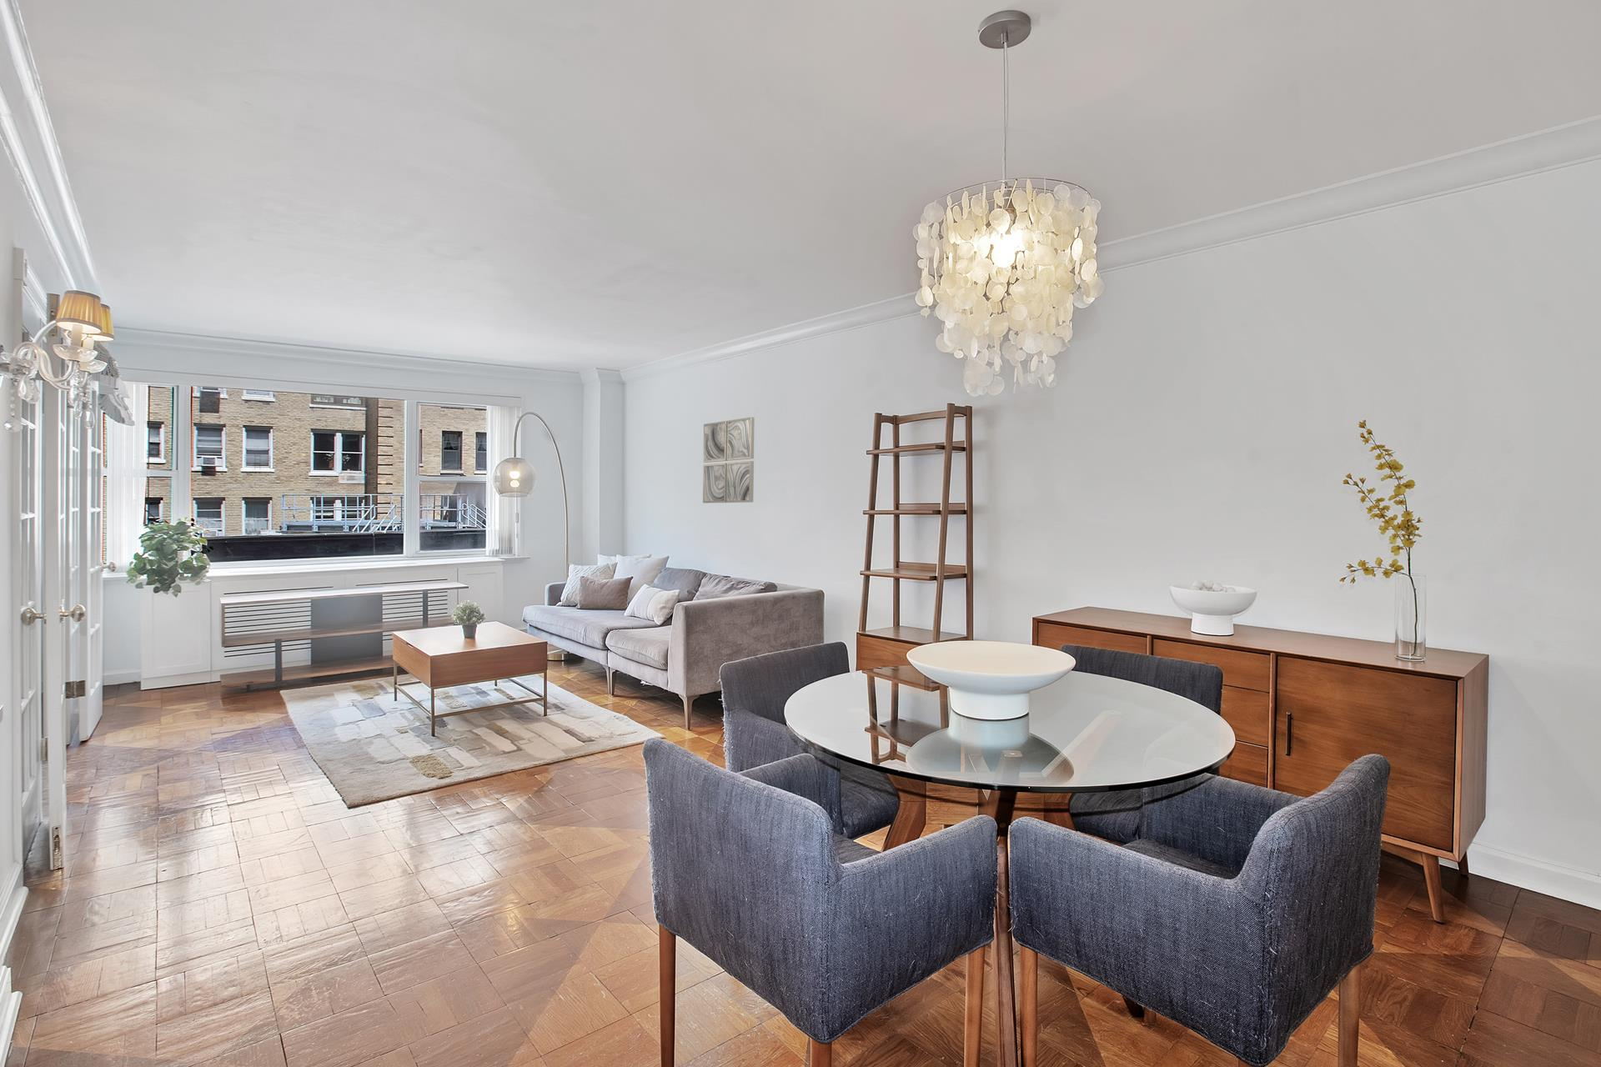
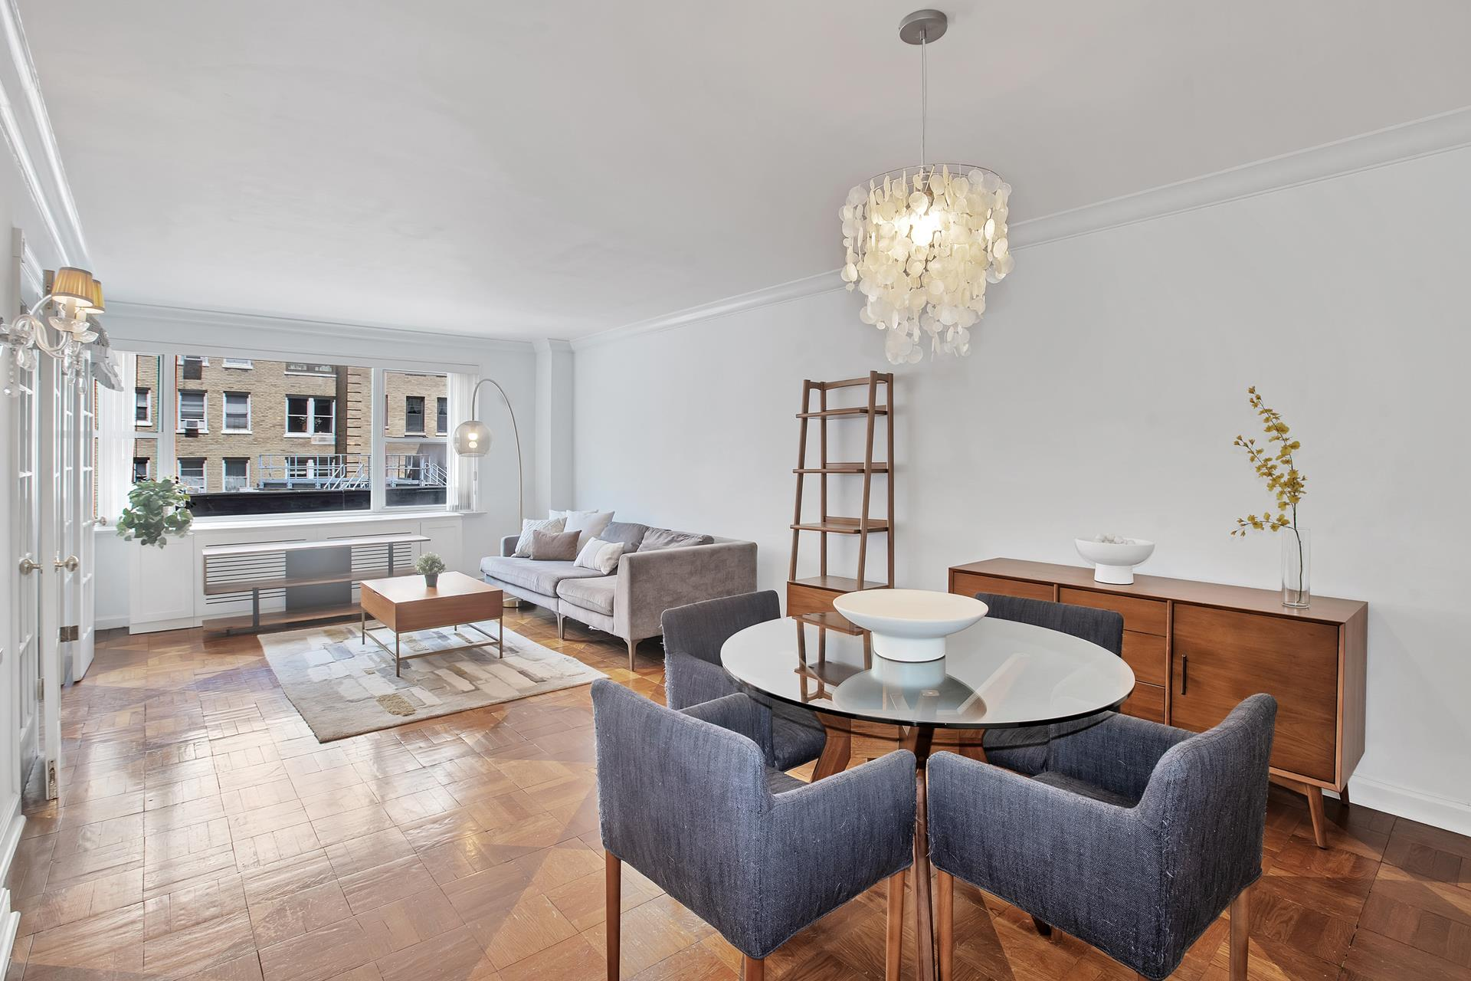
- wall art [702,417,755,504]
